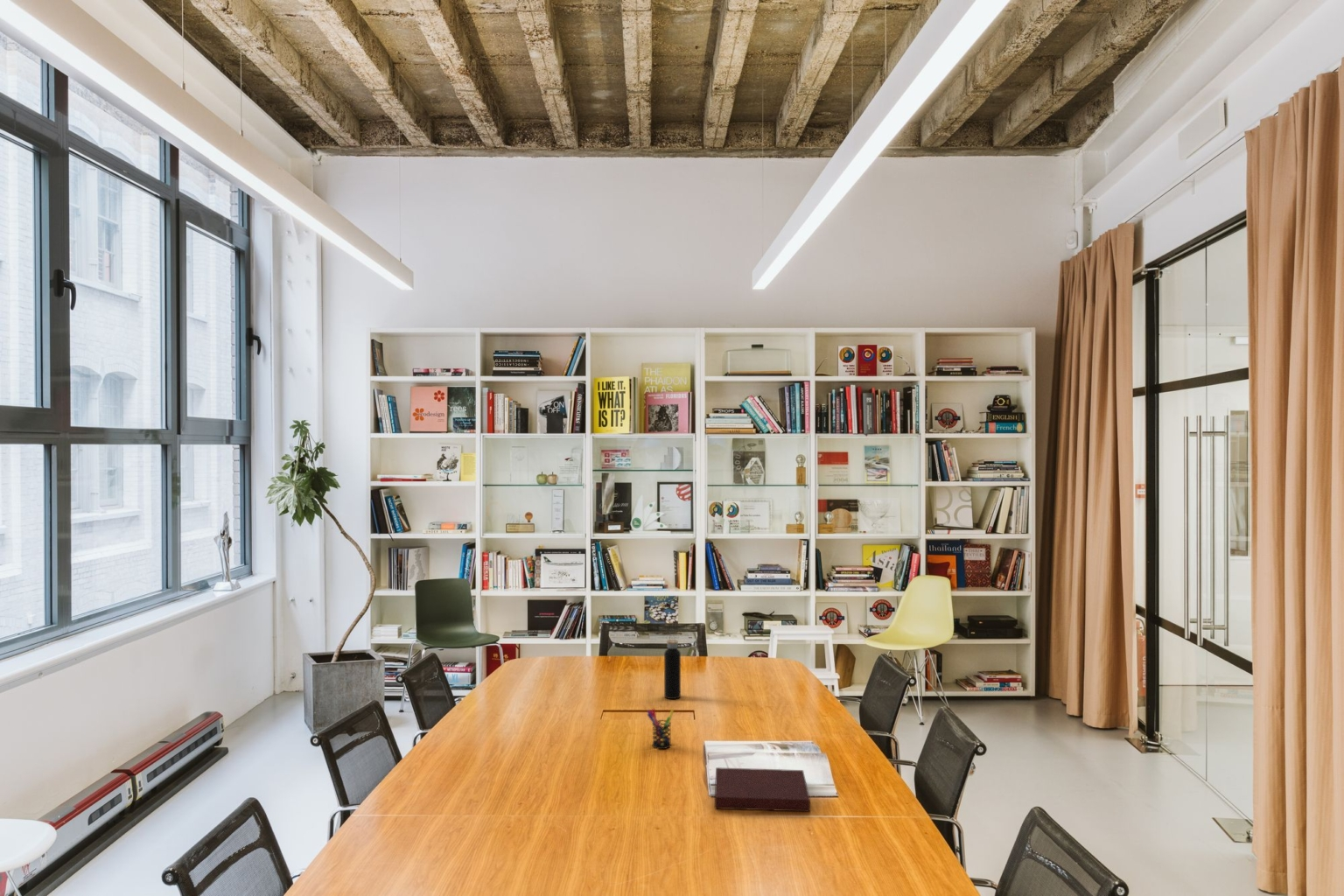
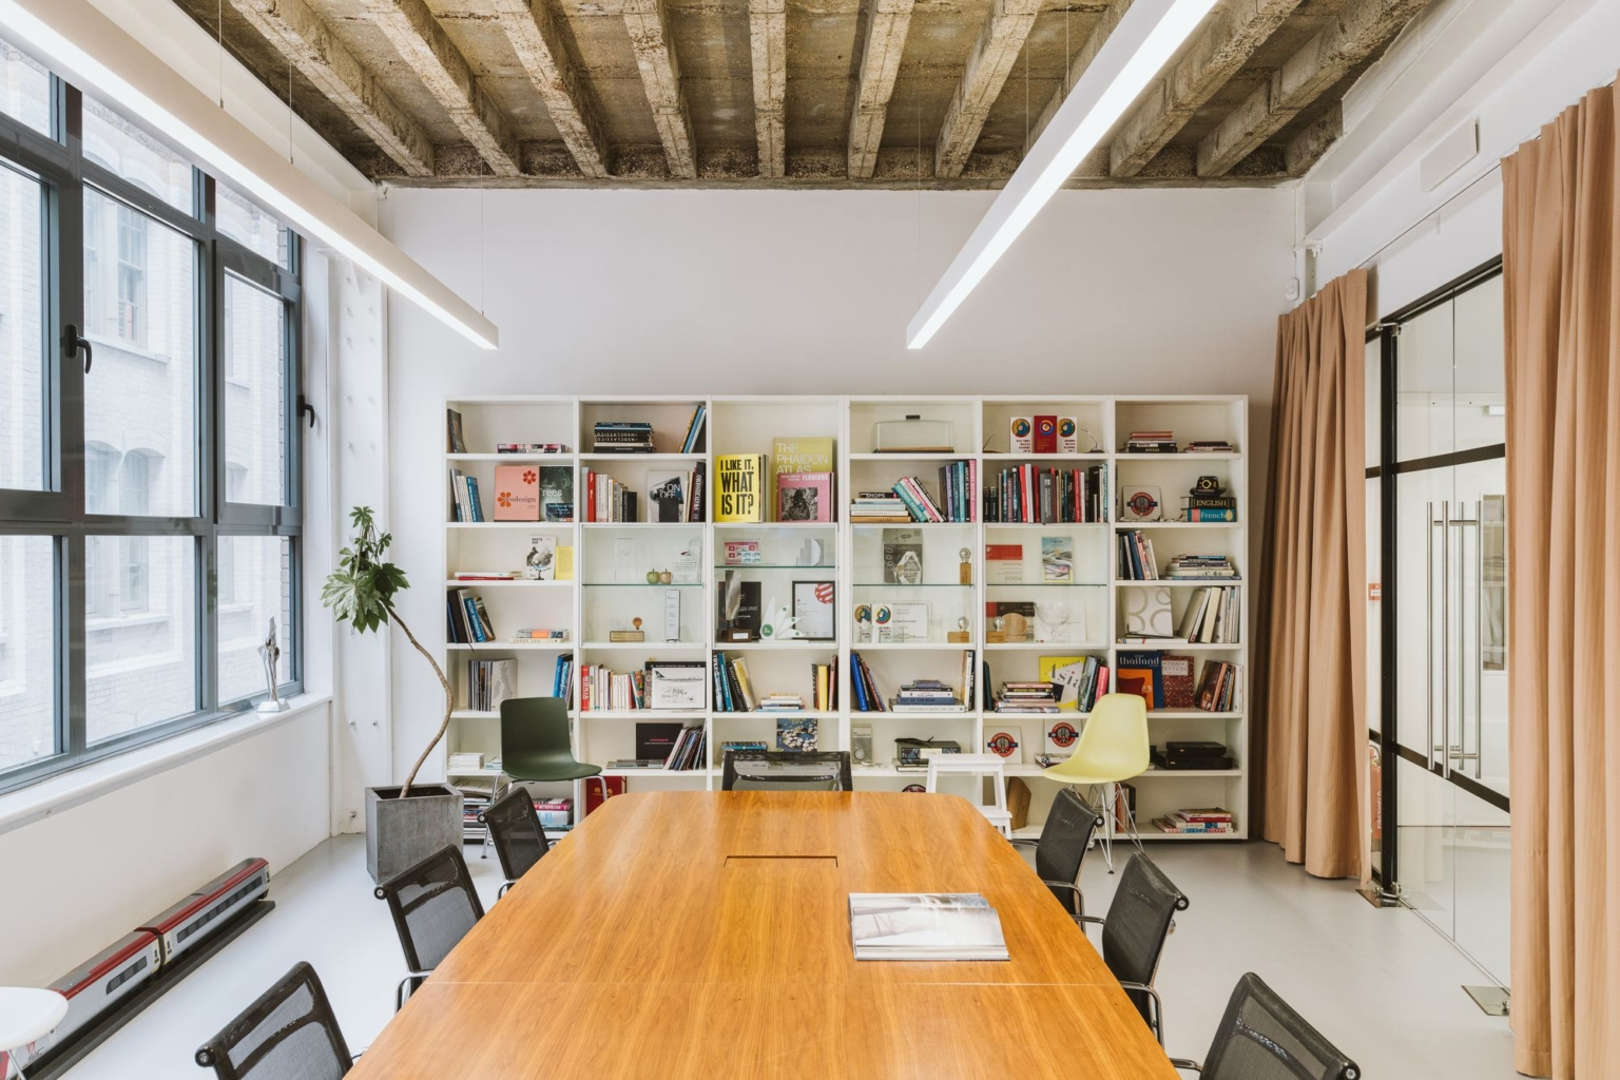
- notebook [714,767,811,813]
- water bottle [663,634,682,700]
- pen holder [647,708,675,750]
